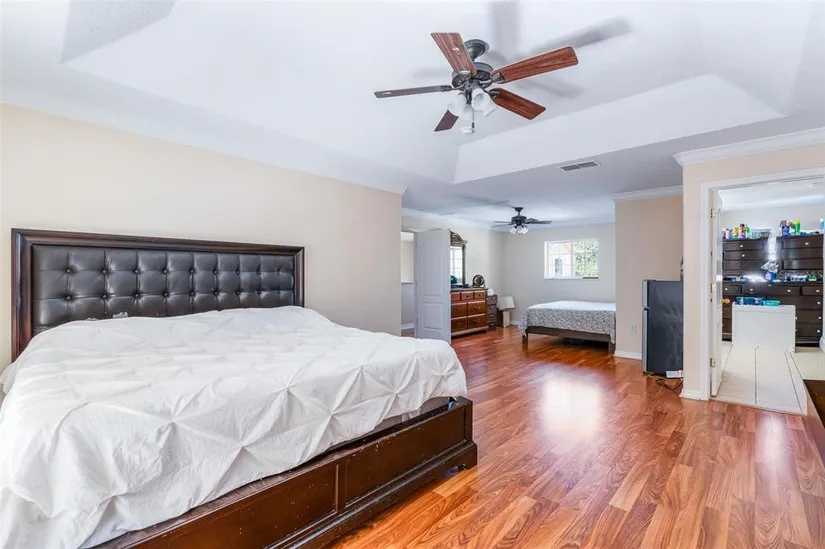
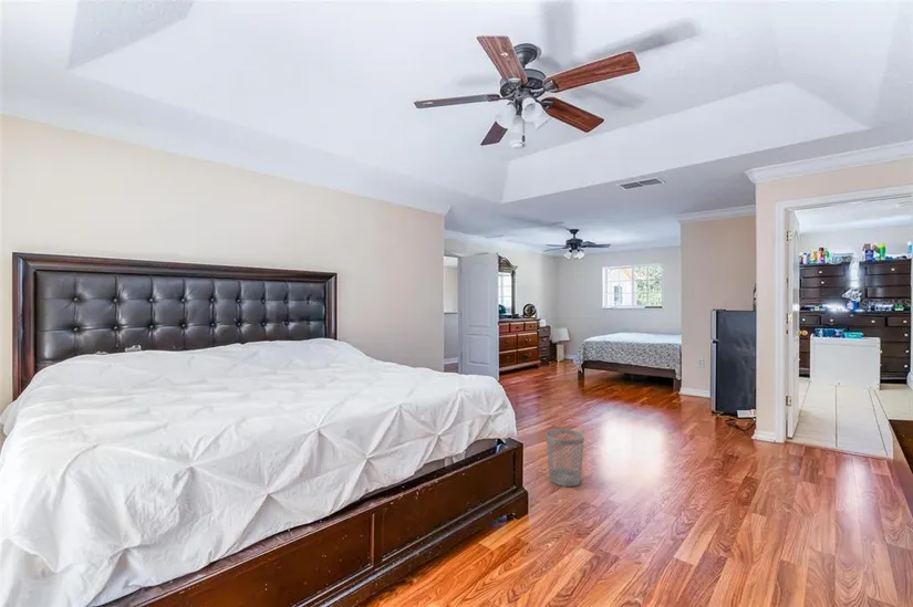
+ wastebasket [544,428,585,488]
